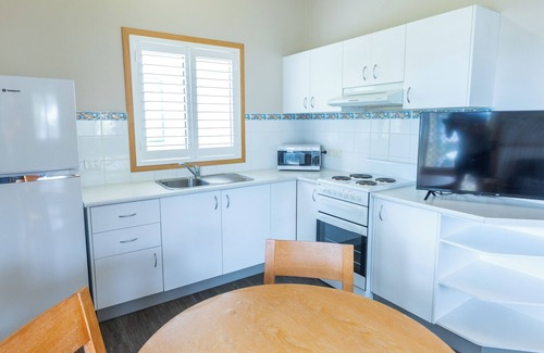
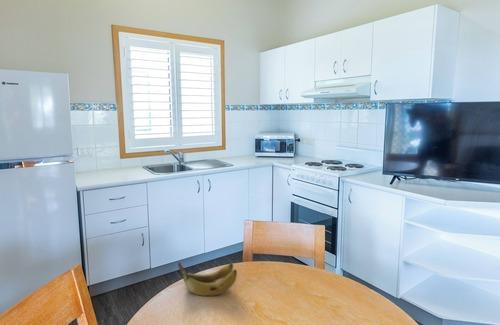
+ banana [177,261,238,297]
